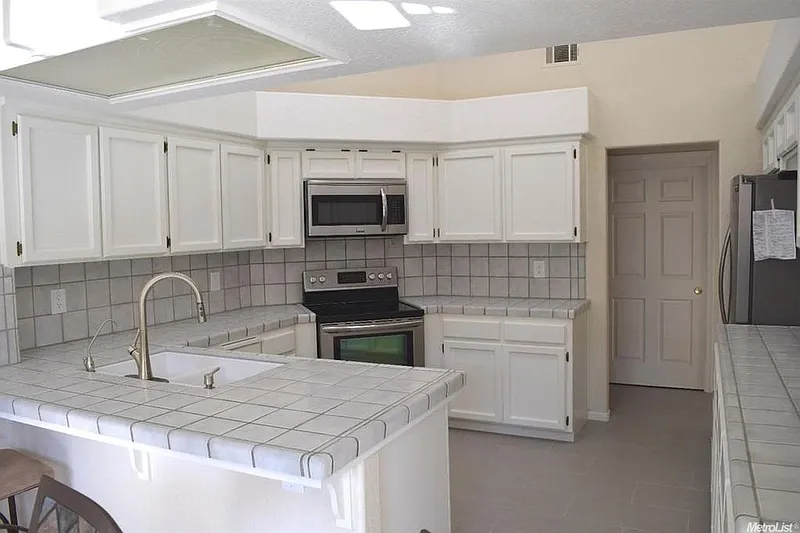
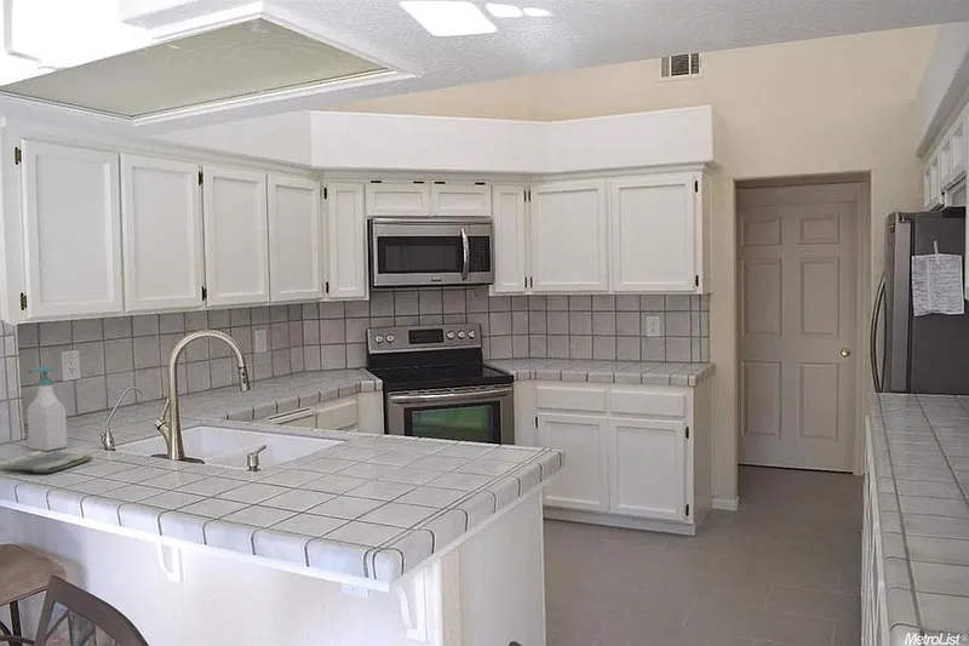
+ soap bottle [27,365,68,452]
+ dish towel [0,450,93,474]
